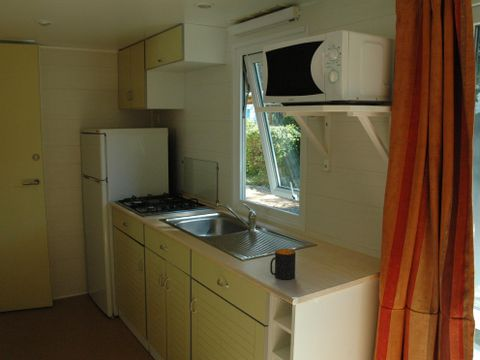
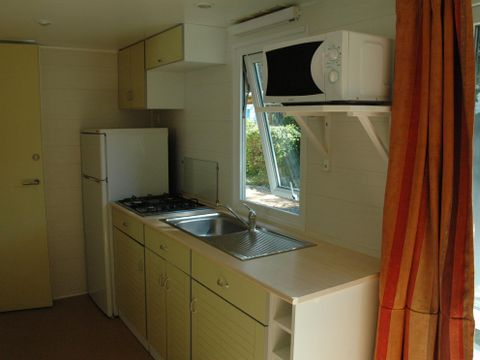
- mug [269,248,297,281]
